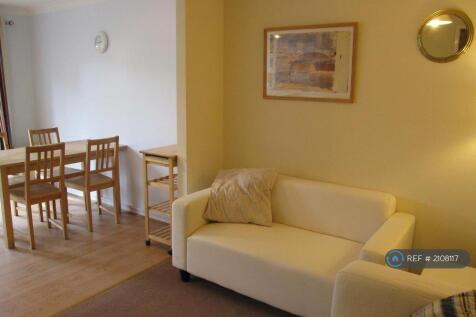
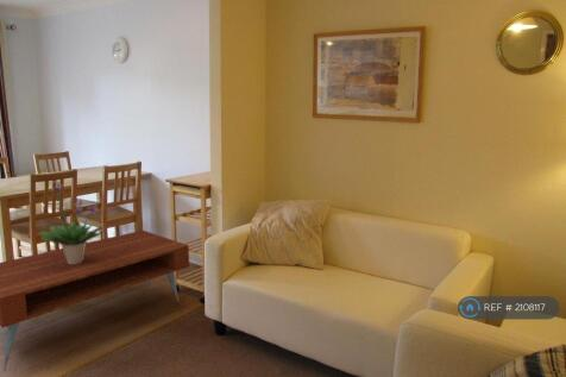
+ coffee table [0,230,190,373]
+ potted plant [38,180,106,264]
